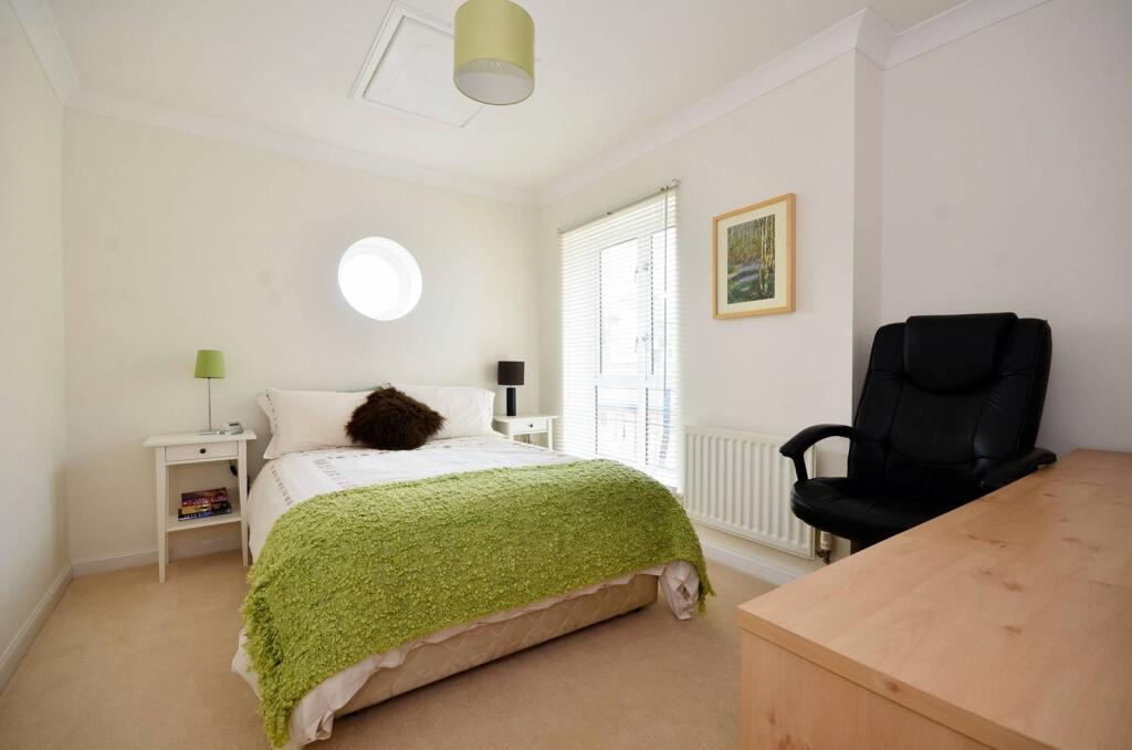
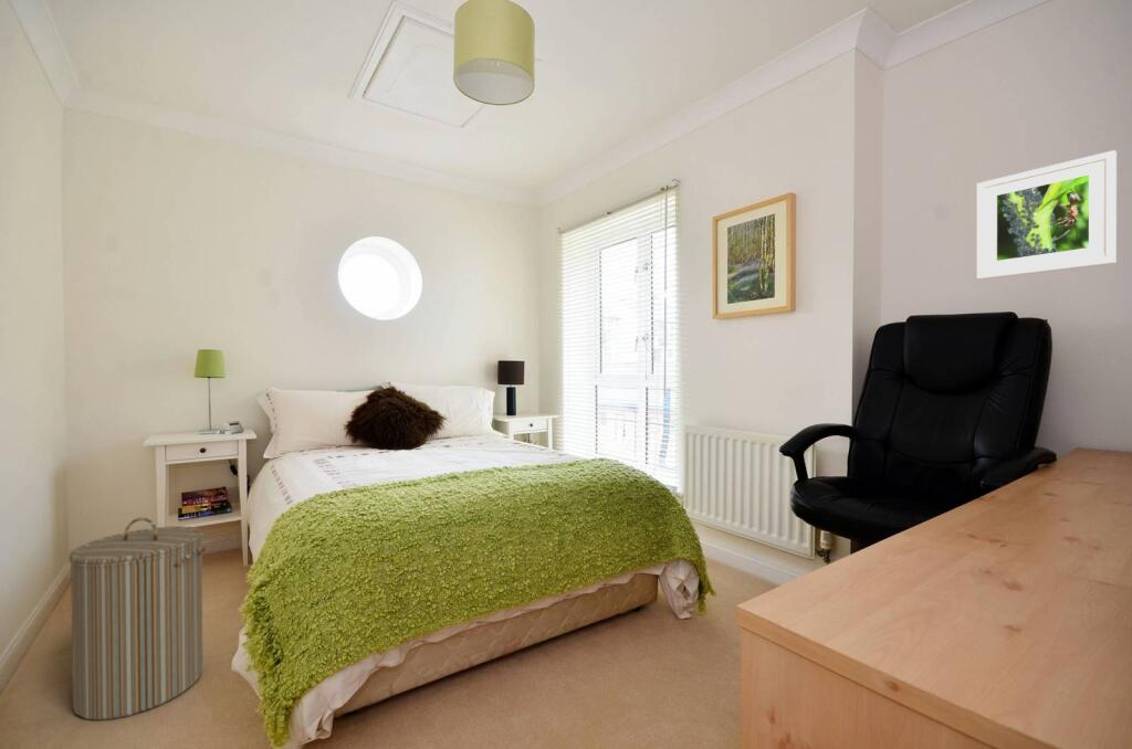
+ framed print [975,149,1118,281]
+ laundry hamper [69,516,208,721]
